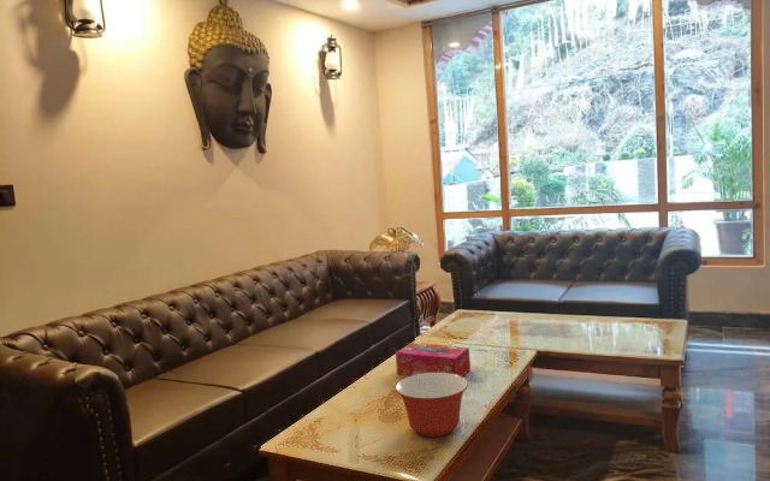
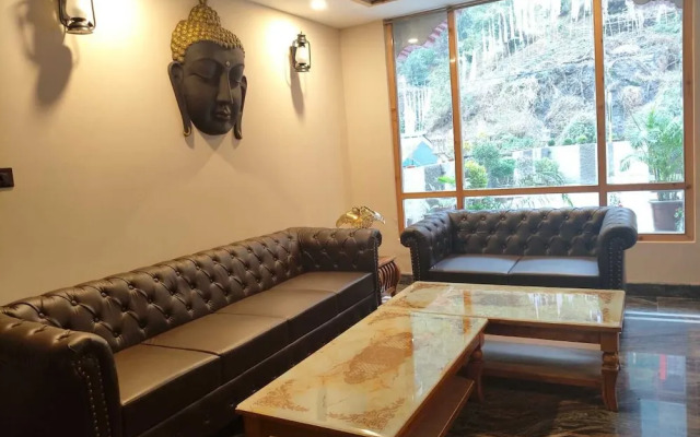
- mixing bowl [395,373,469,438]
- tissue box [395,342,472,378]
